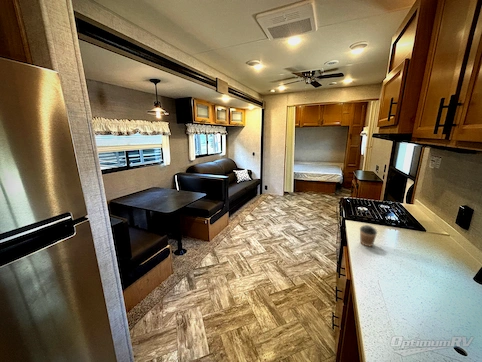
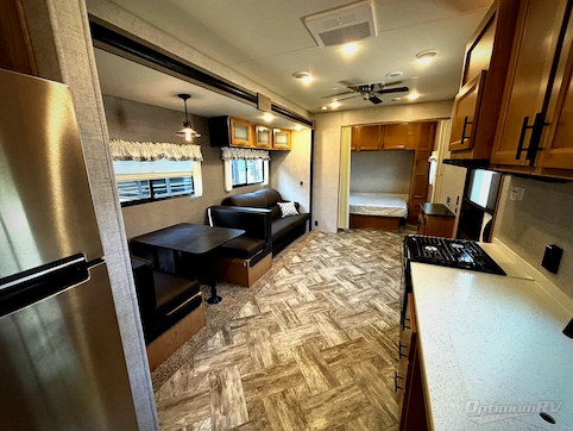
- coffee cup [359,224,378,247]
